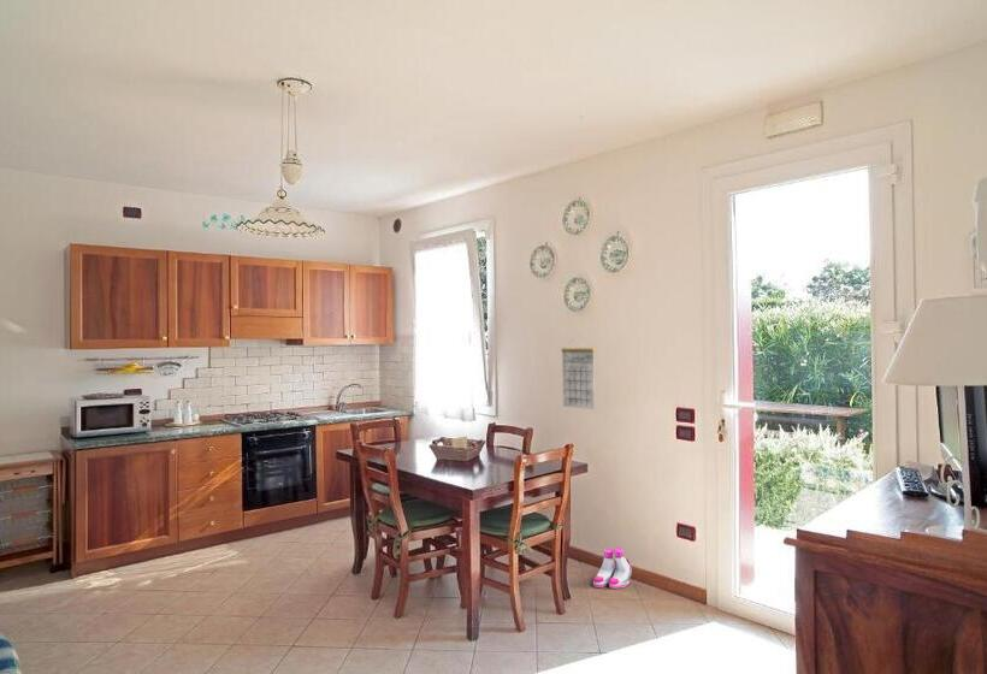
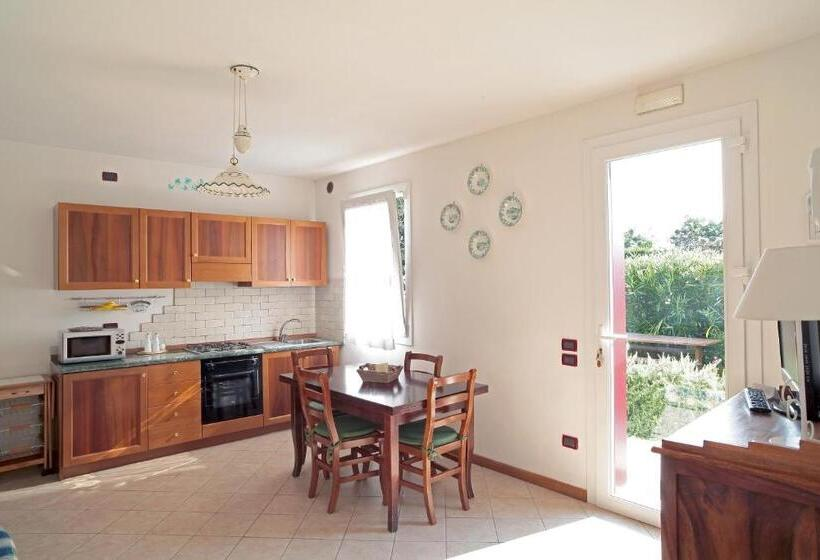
- calendar [560,335,596,410]
- boots [592,546,633,590]
